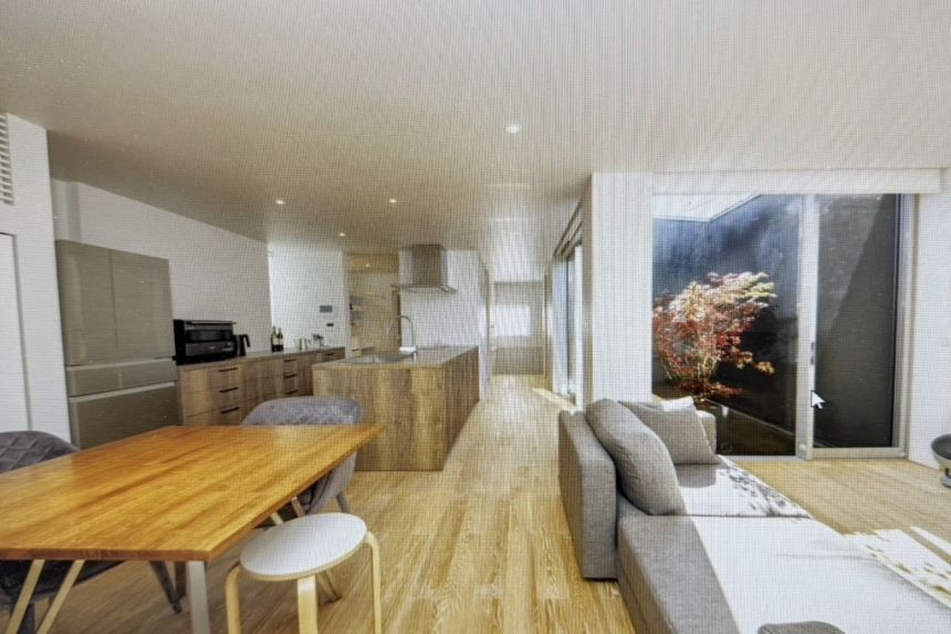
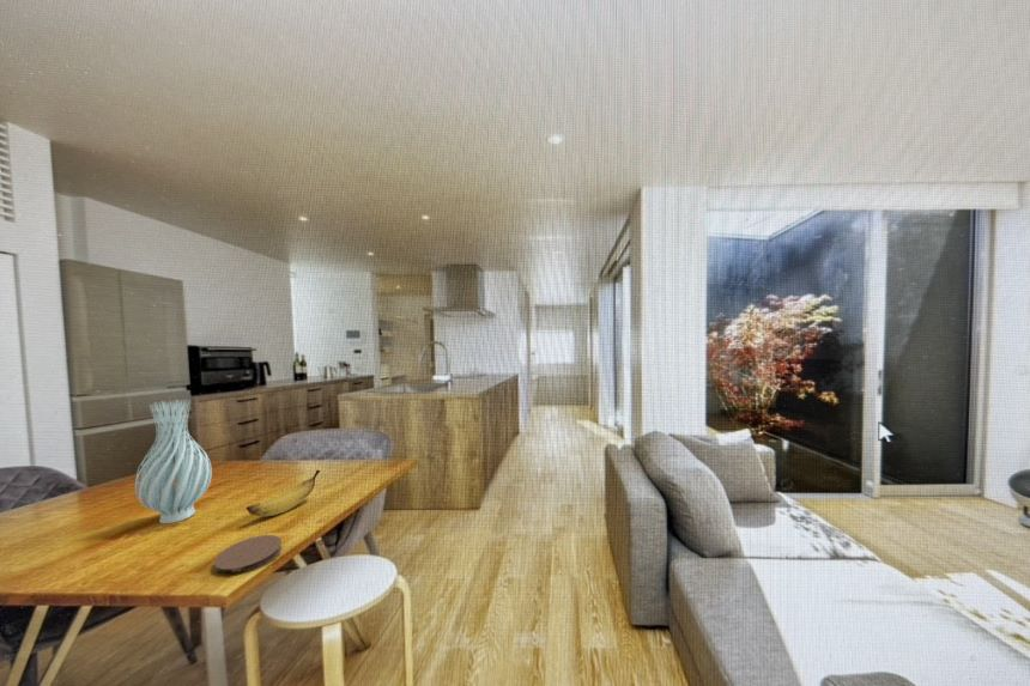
+ coaster [213,534,283,573]
+ vase [134,397,213,524]
+ banana [246,469,321,518]
